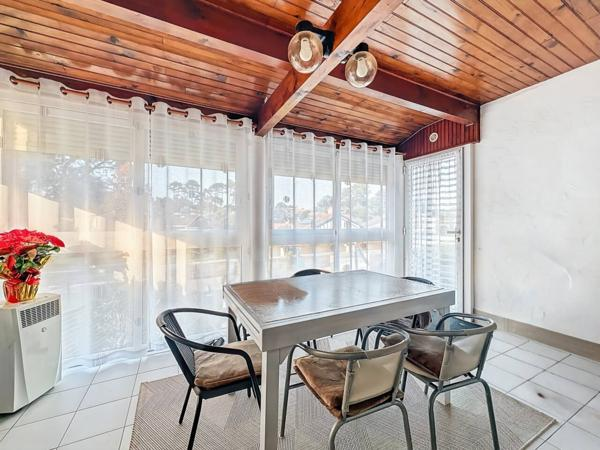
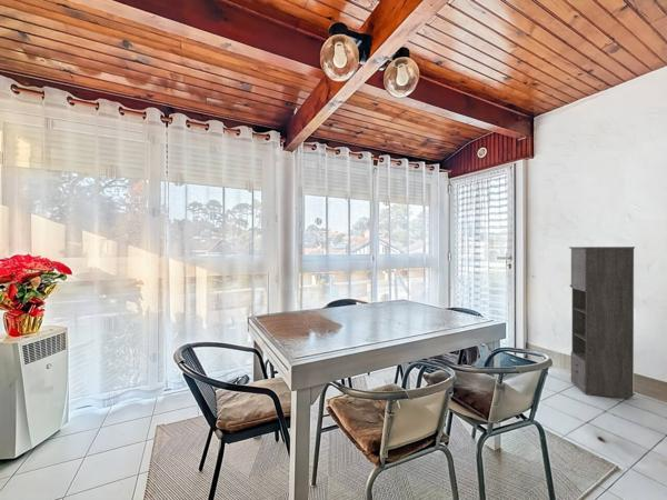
+ storage cabinet [567,246,636,400]
